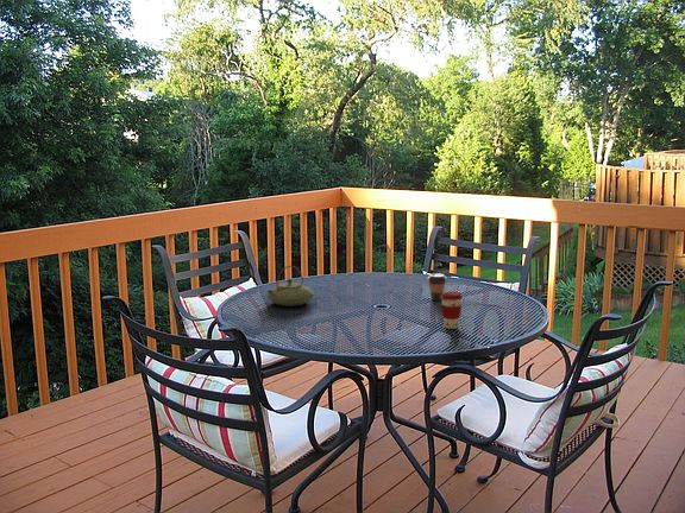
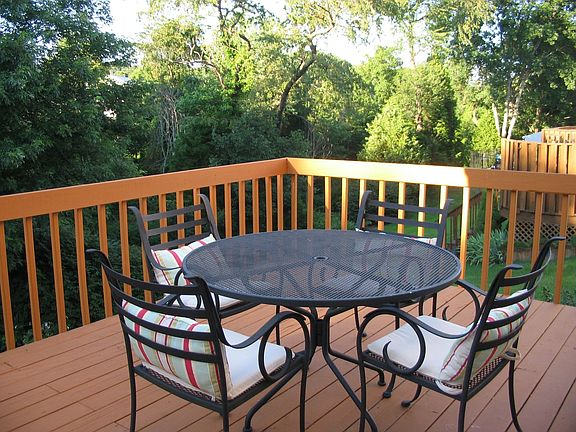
- teapot [265,265,315,308]
- coffee cup [426,273,448,302]
- coffee cup [441,291,464,330]
